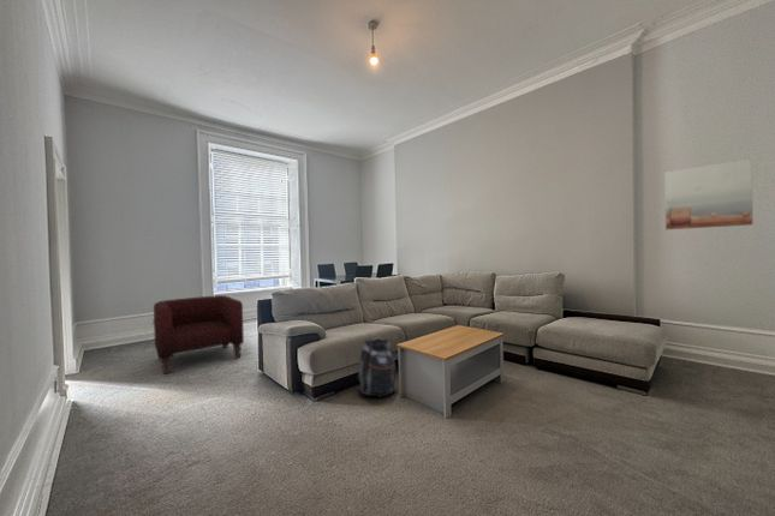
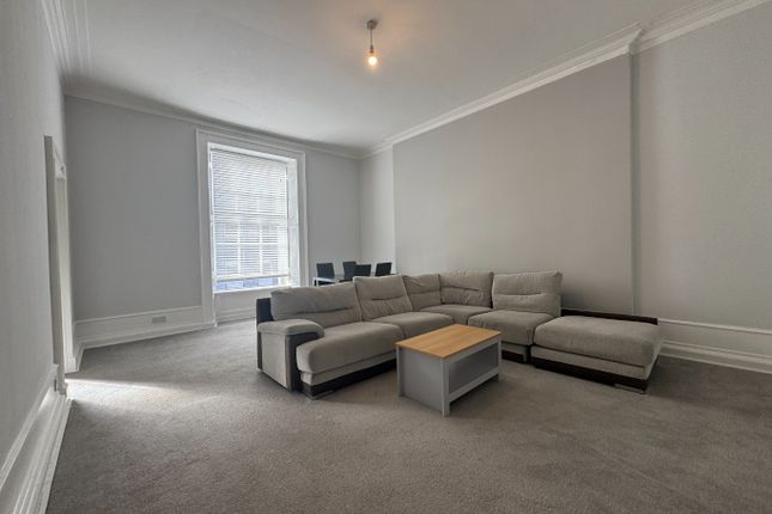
- armchair [153,294,245,374]
- backpack [356,336,398,398]
- wall art [663,158,753,230]
